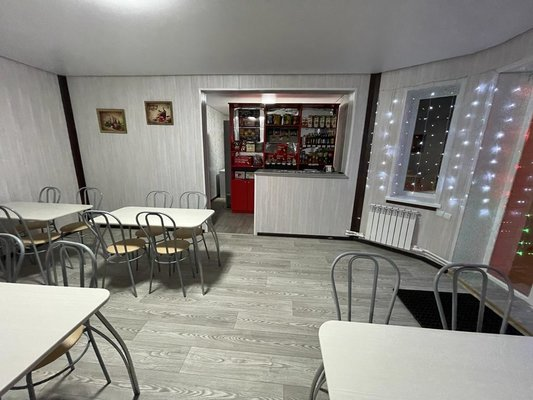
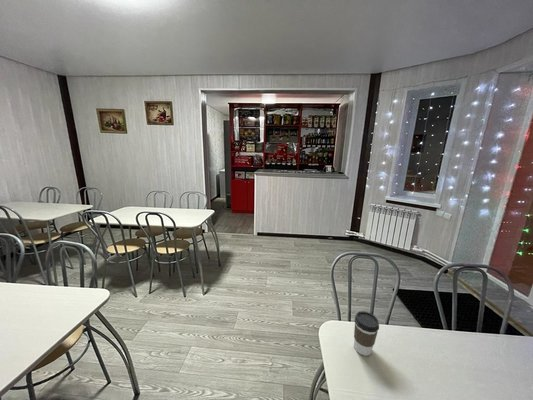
+ coffee cup [353,310,380,357]
